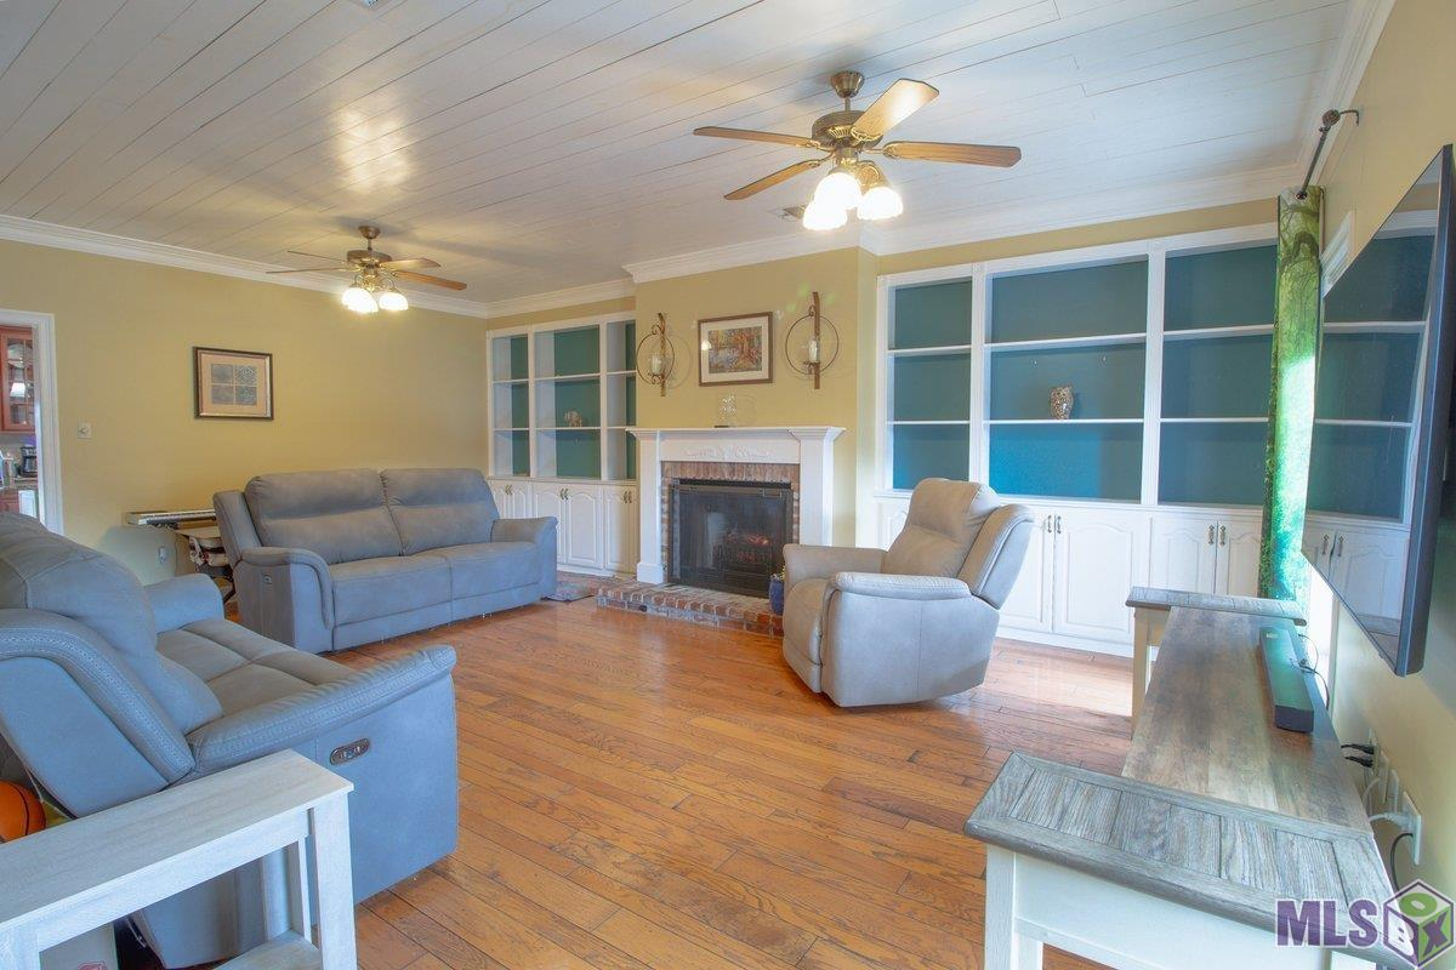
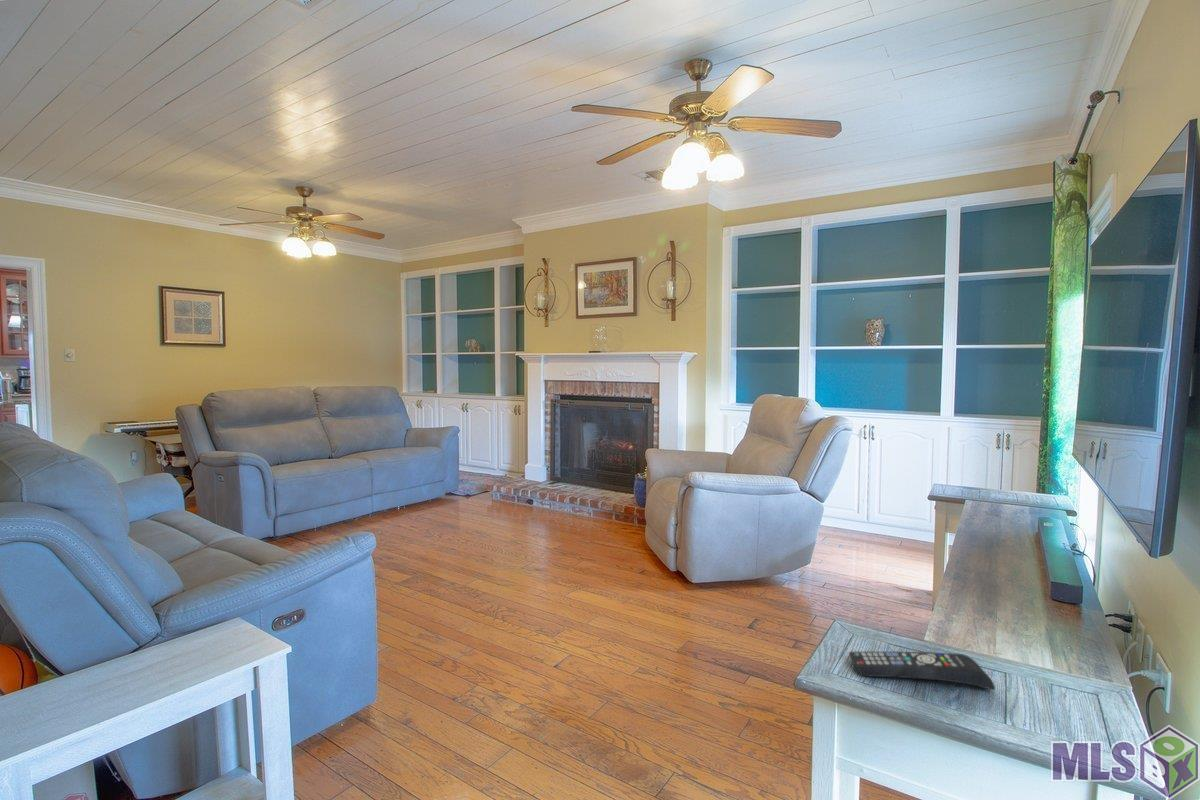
+ remote control [848,651,996,691]
